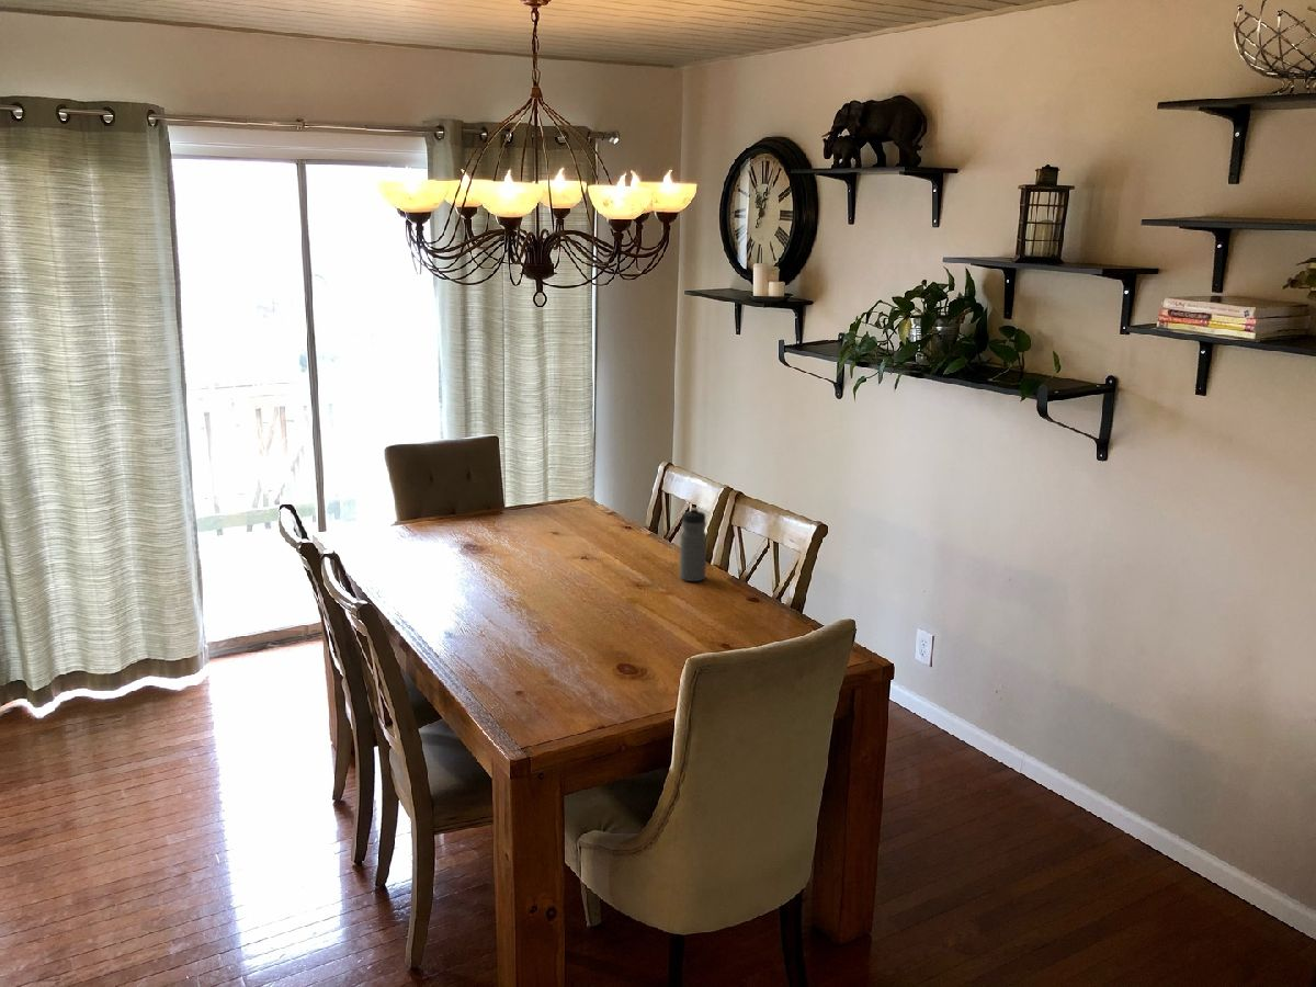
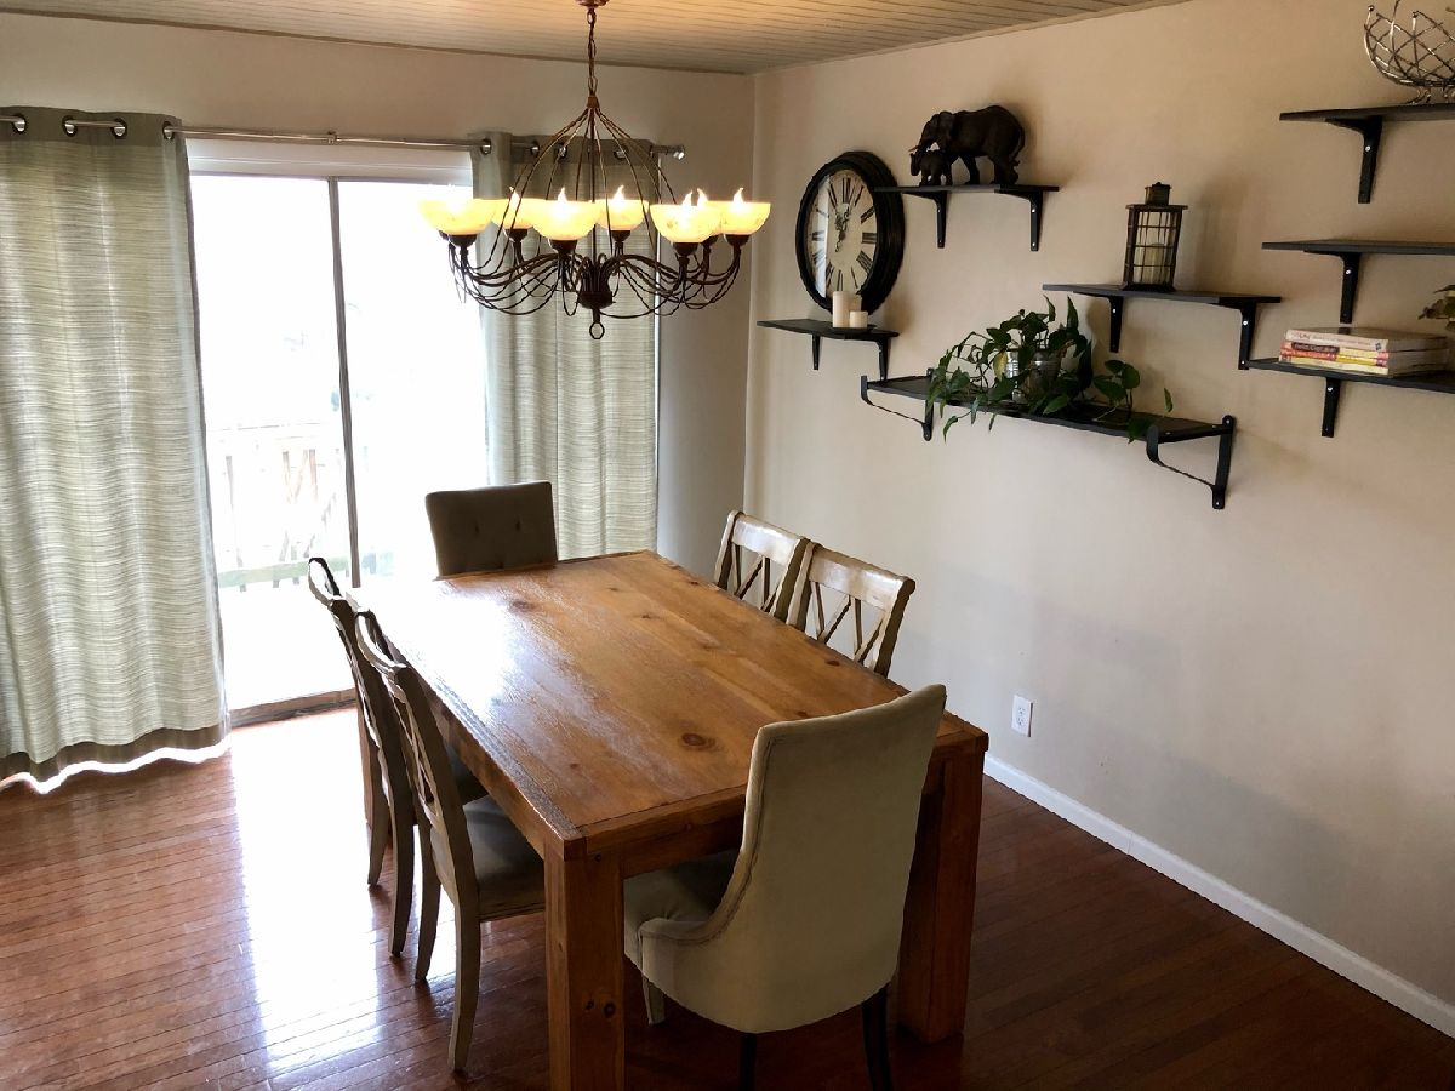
- water bottle [679,507,707,582]
